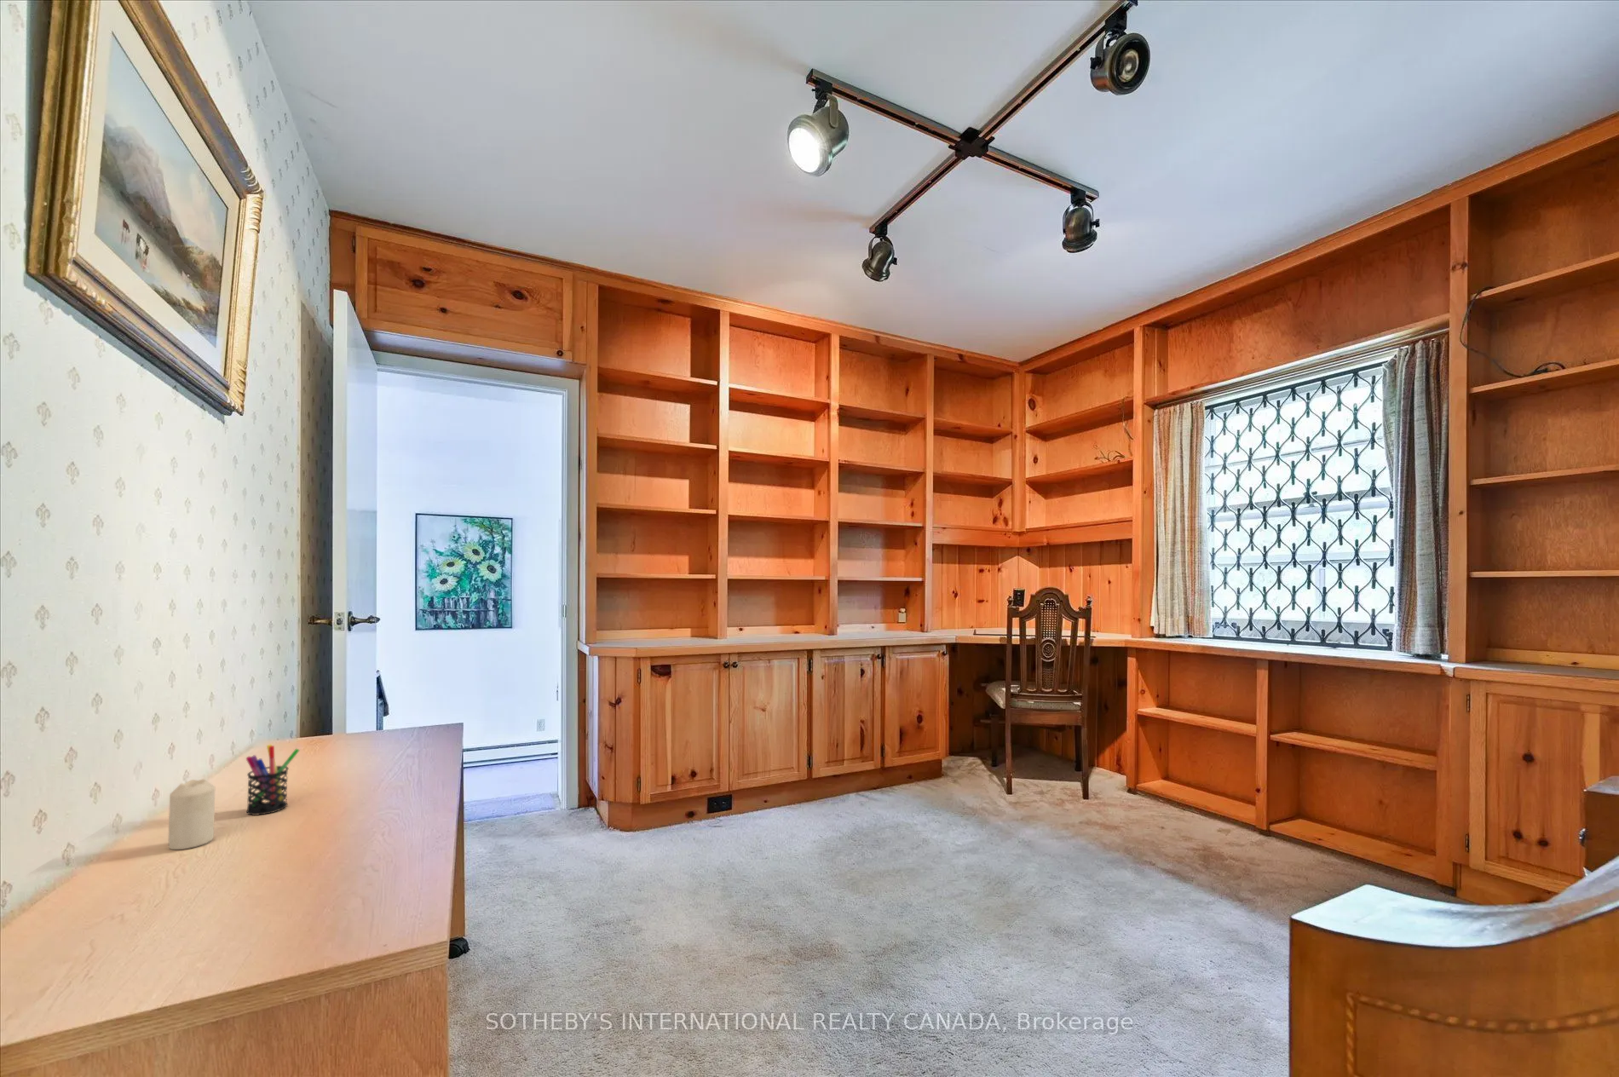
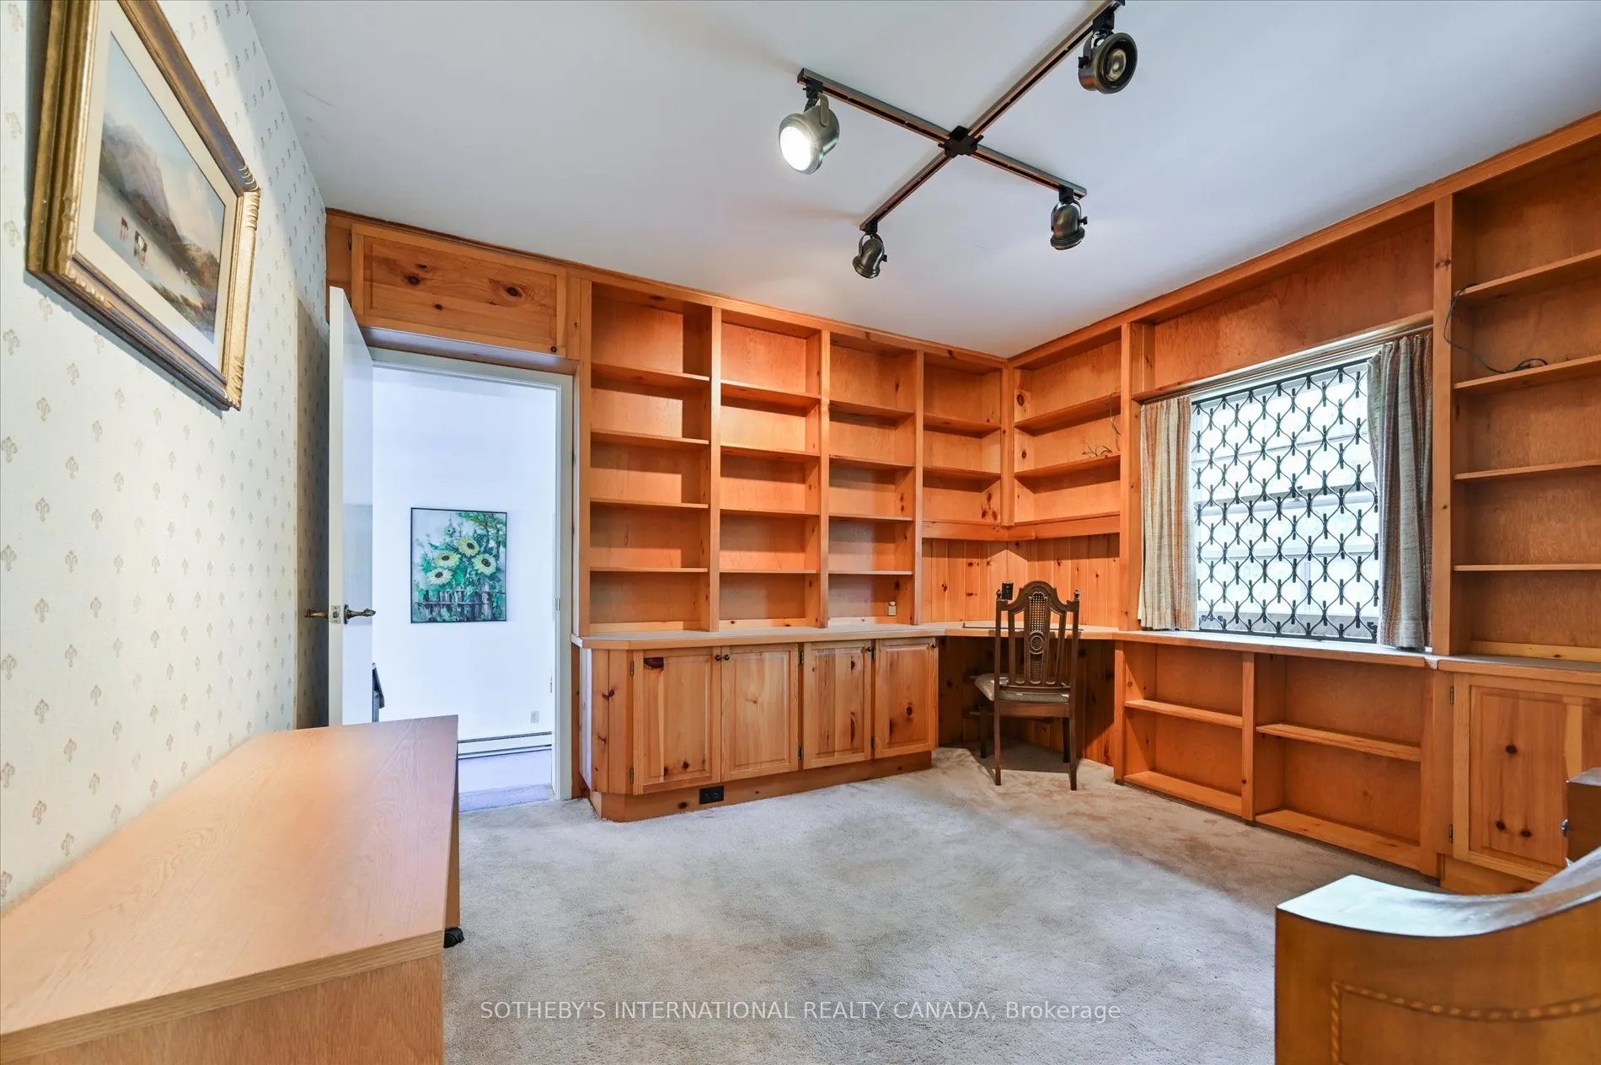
- pen holder [245,744,300,816]
- candle [168,779,215,850]
